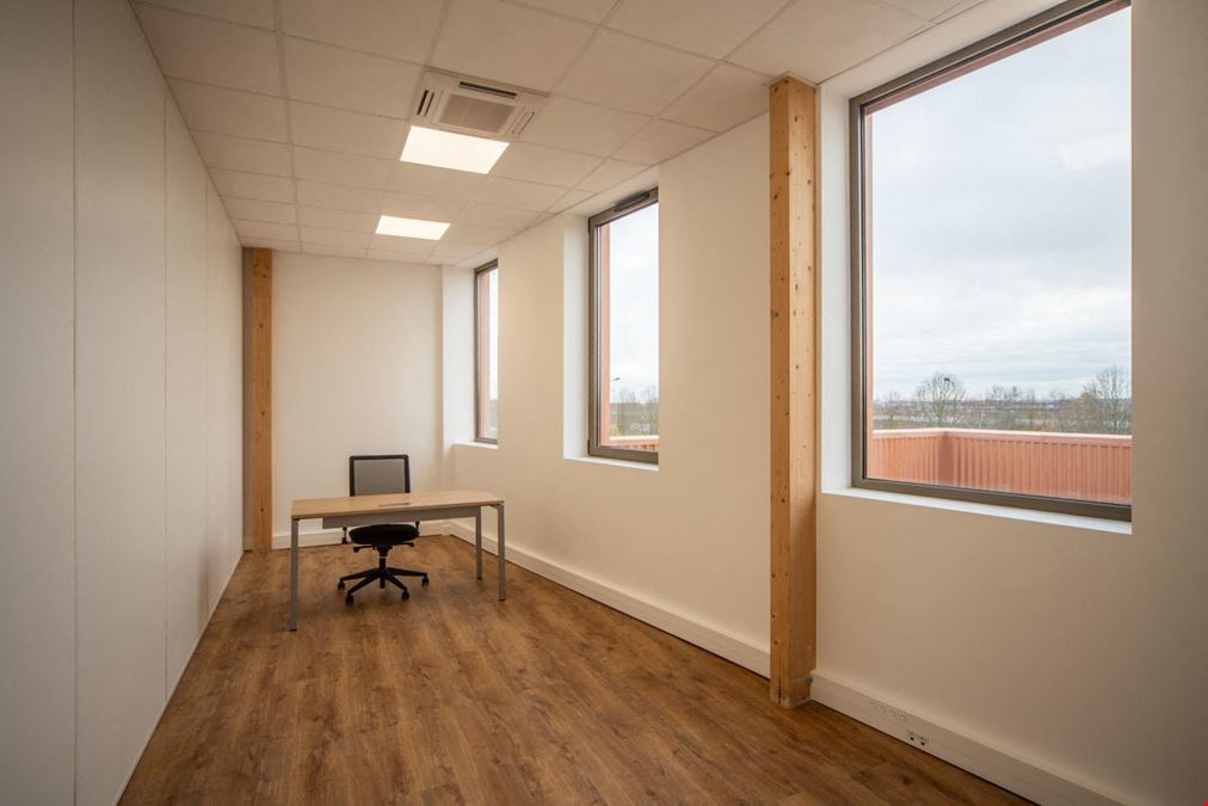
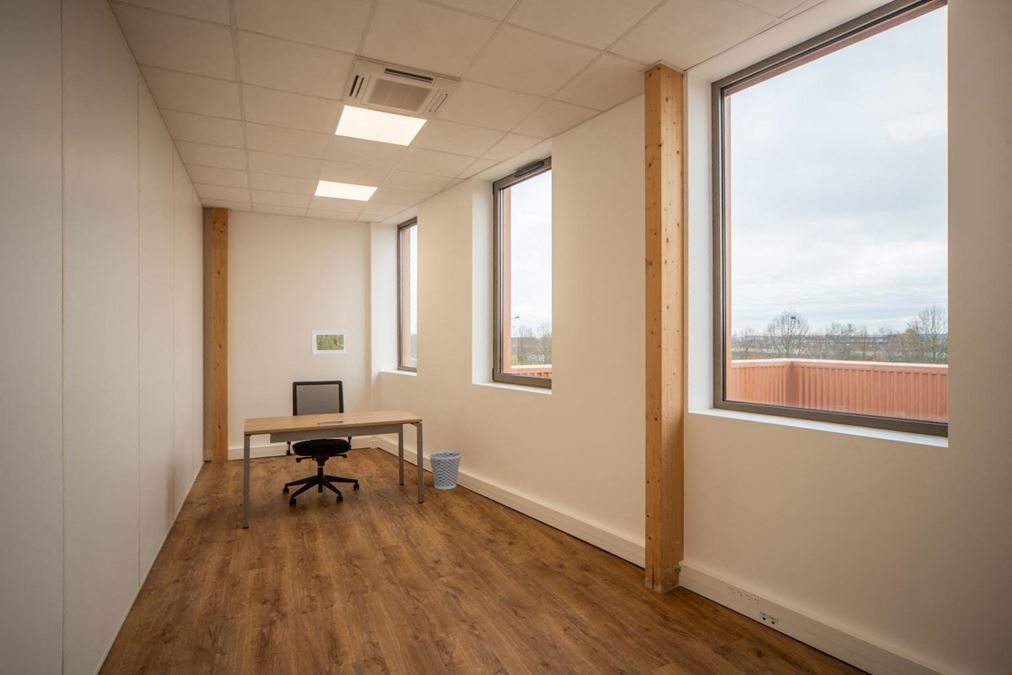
+ wastebasket [428,450,462,490]
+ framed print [310,329,349,356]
